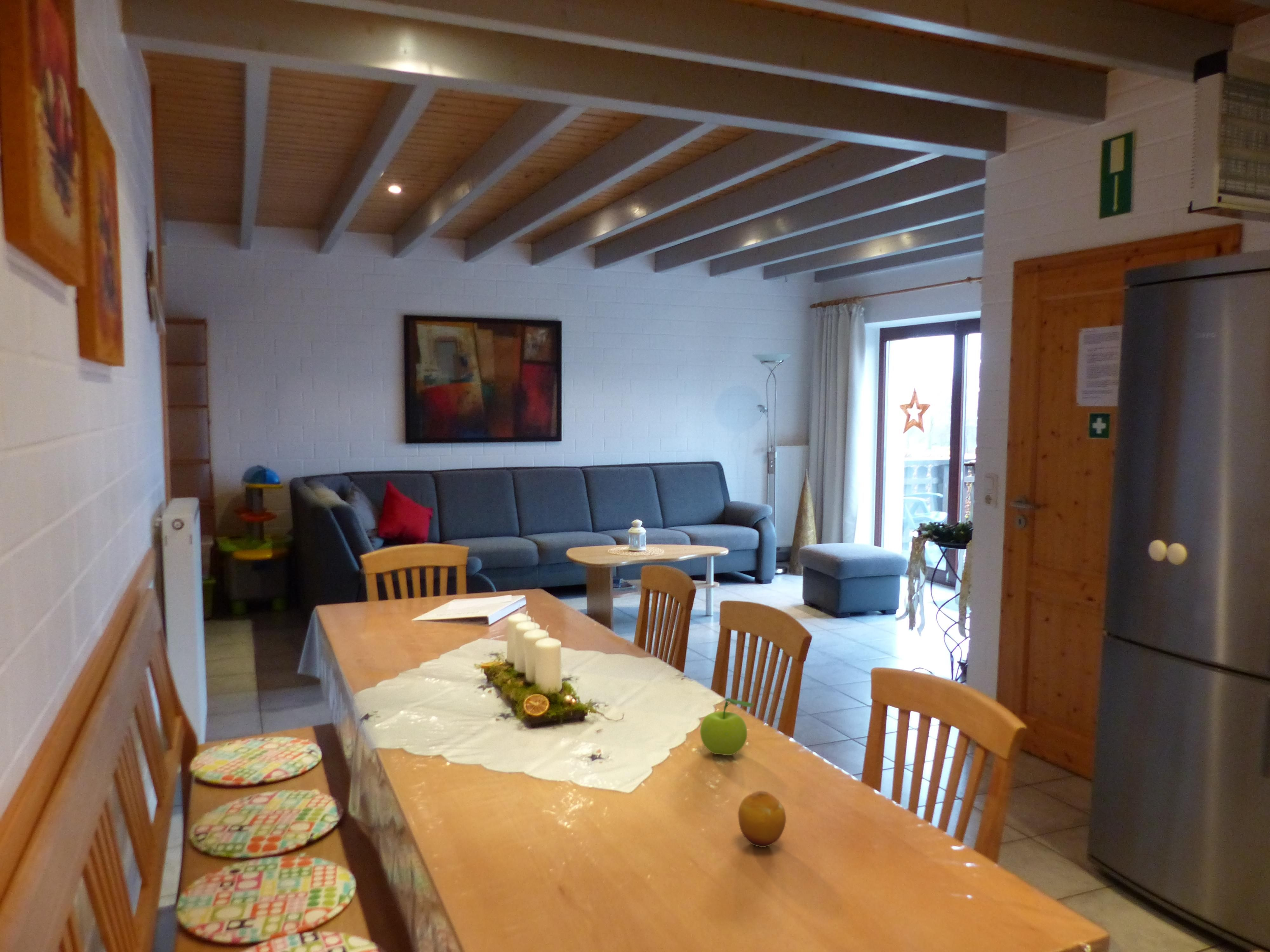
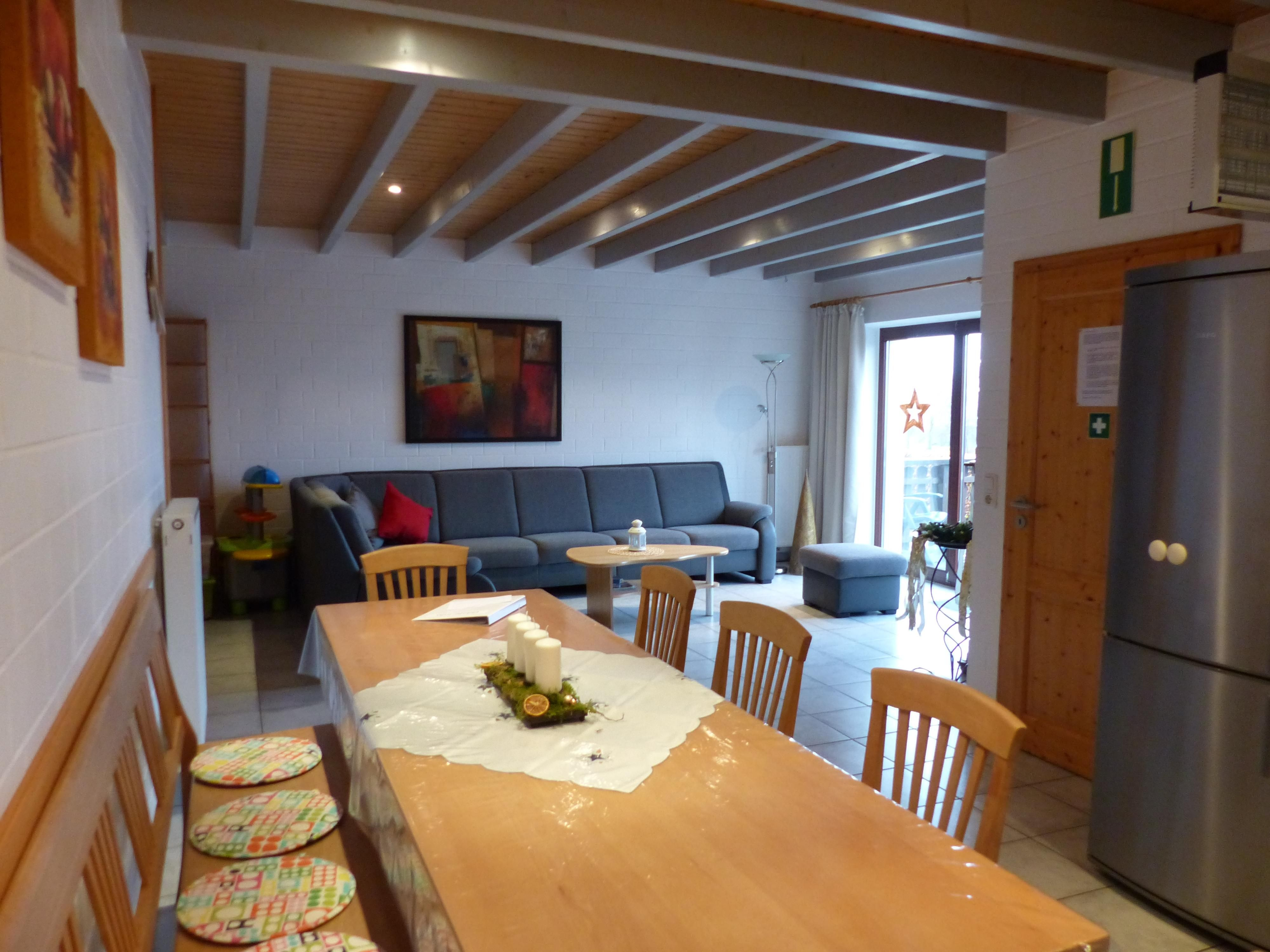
- fruit [700,697,754,756]
- fruit [738,790,786,848]
